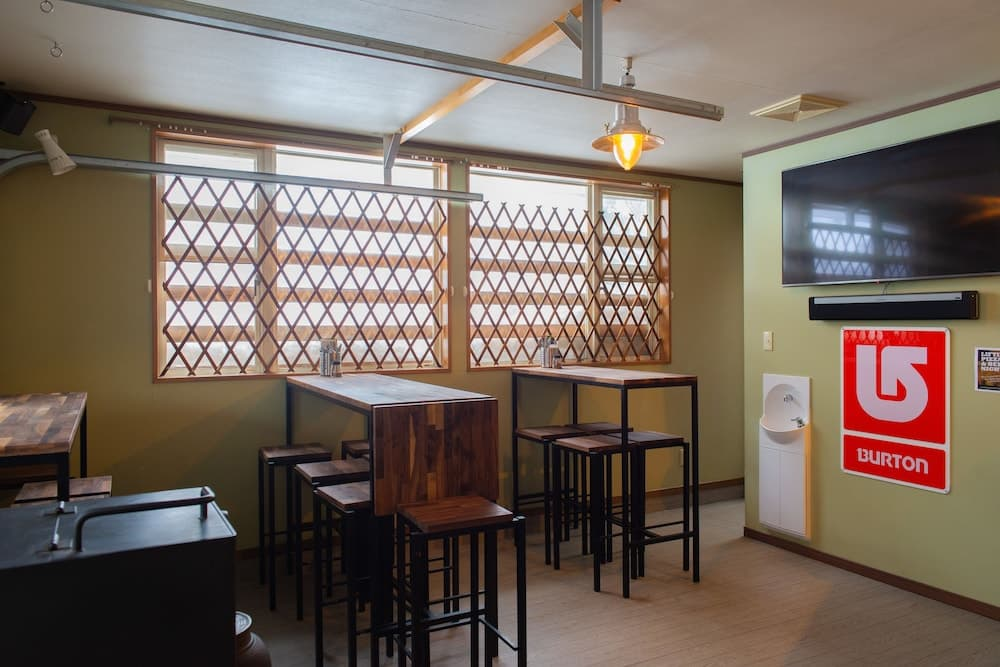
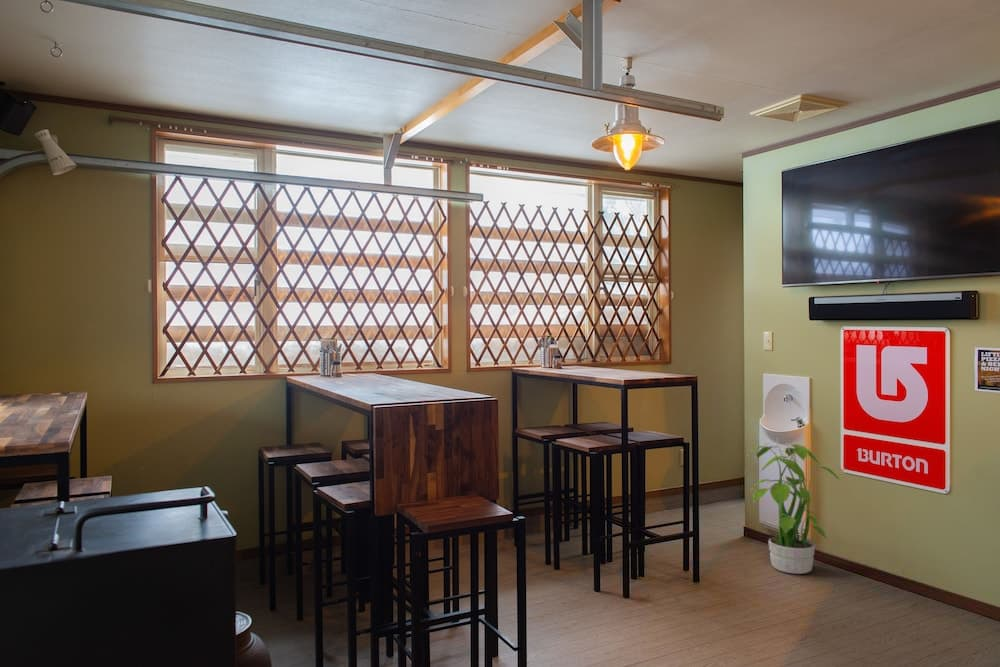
+ potted plant [745,437,841,575]
